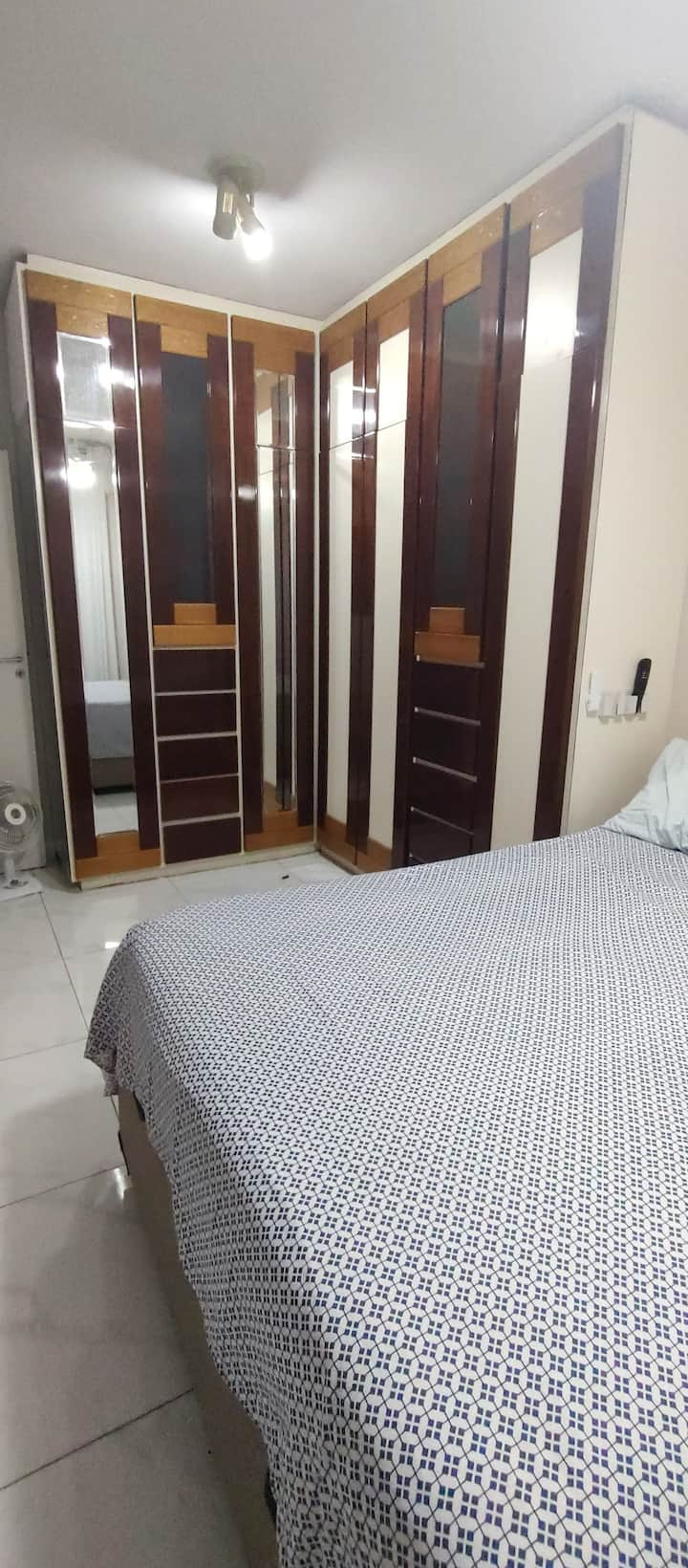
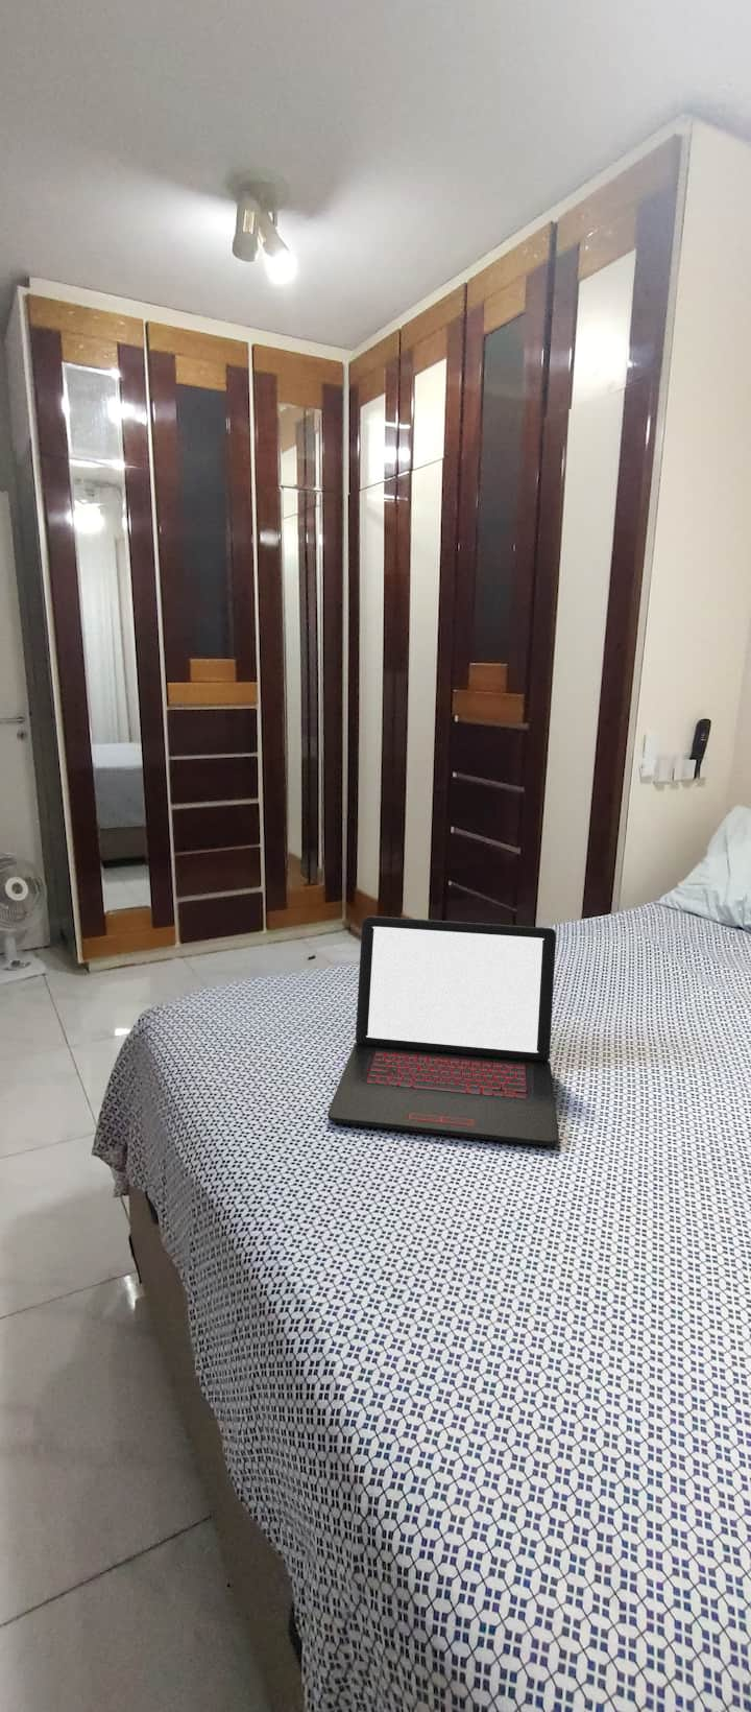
+ laptop [326,915,559,1148]
